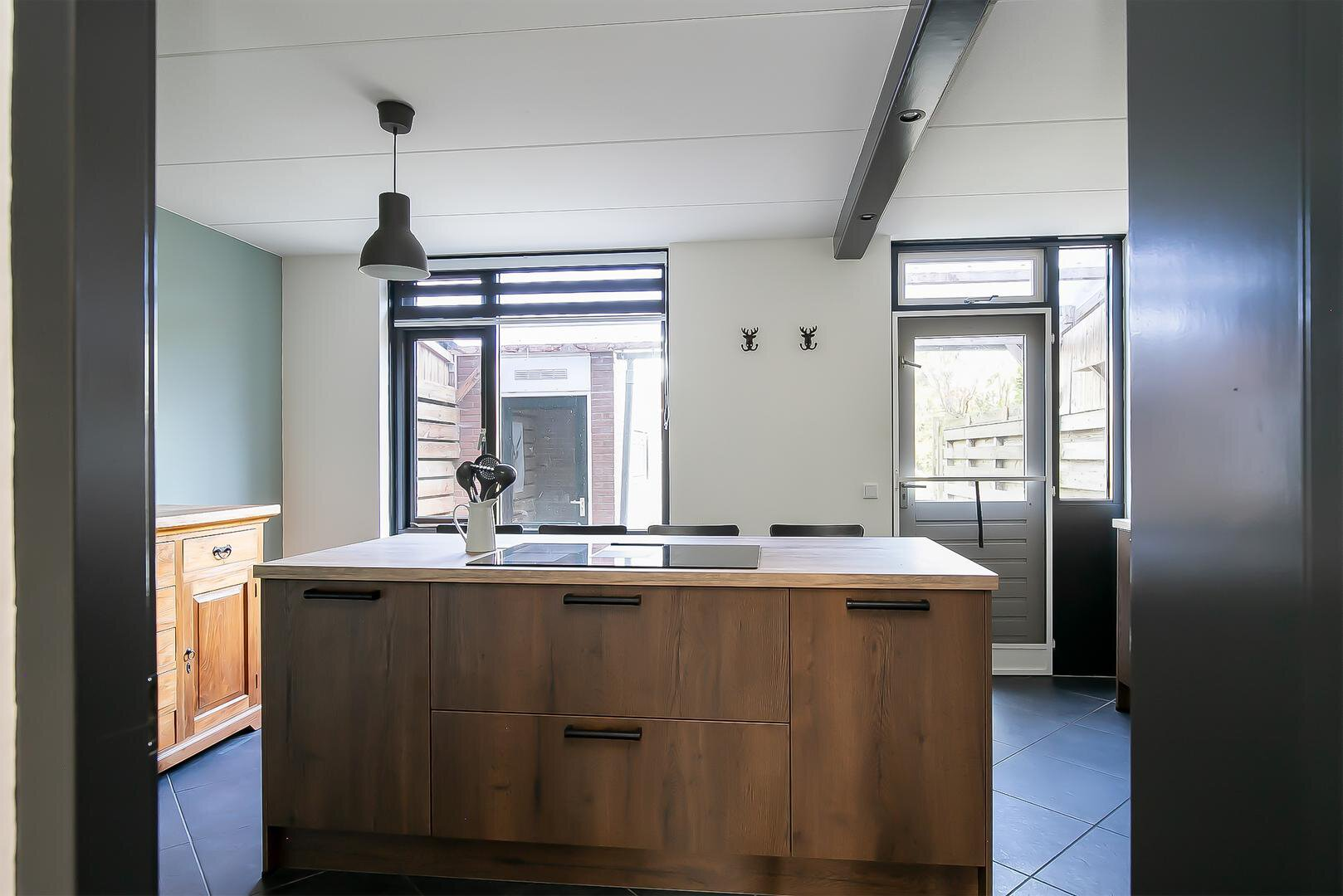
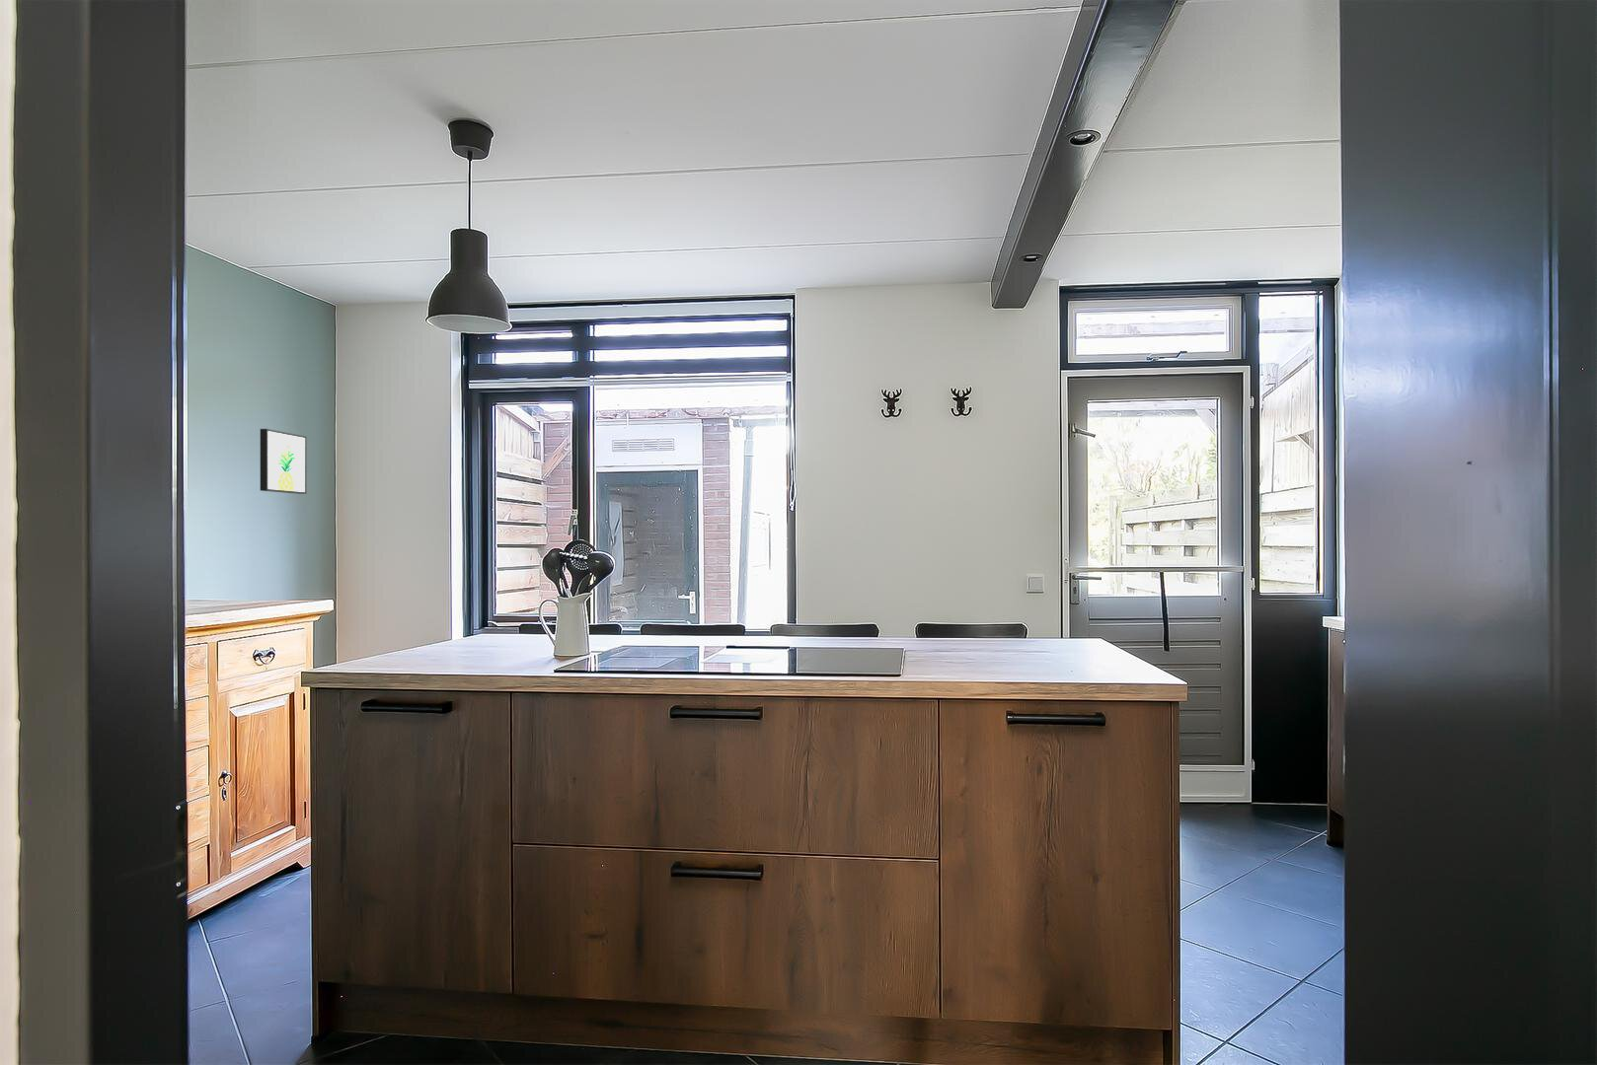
+ wall art [259,428,308,494]
